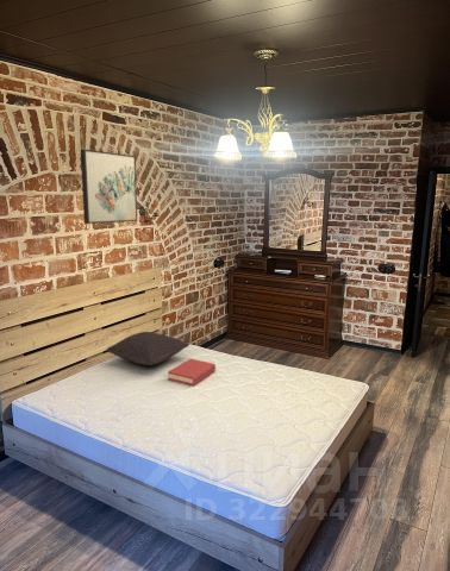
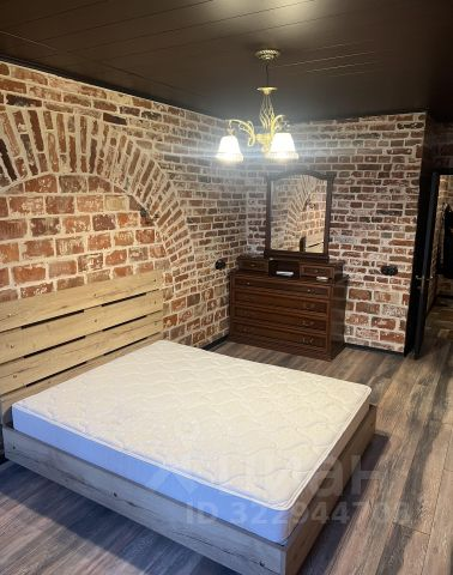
- wall art [80,149,138,225]
- pillow [105,331,190,366]
- hardback book [167,358,217,387]
